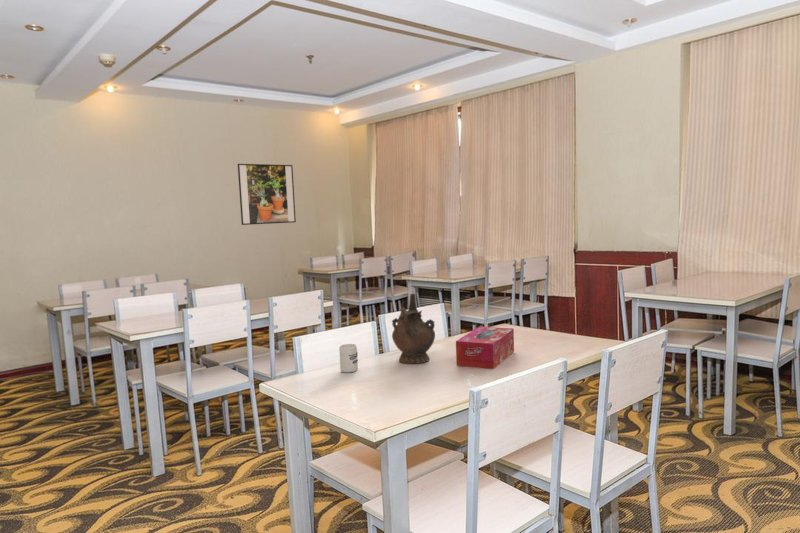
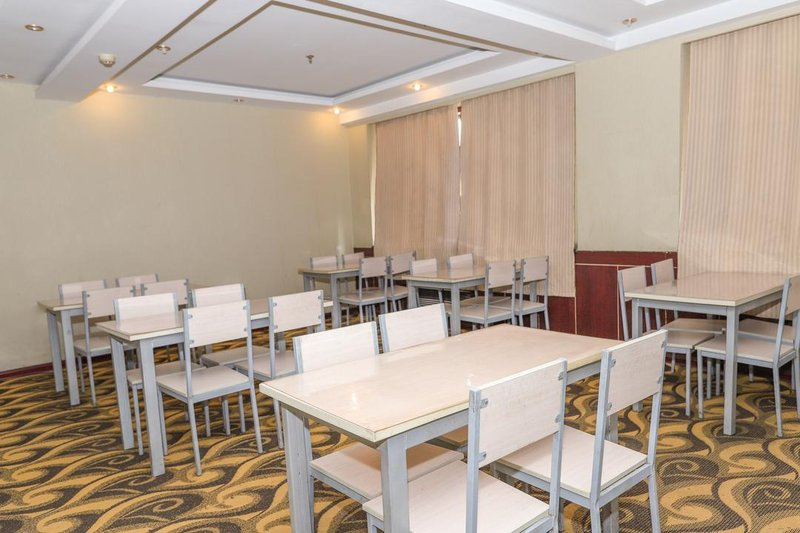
- cup [338,343,359,374]
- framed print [237,163,297,226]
- tissue box [455,326,515,370]
- ceremonial vessel [391,293,436,364]
